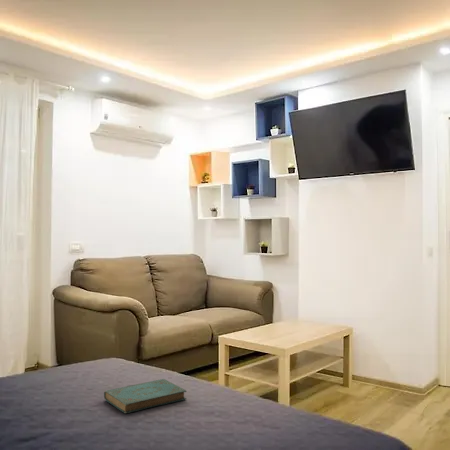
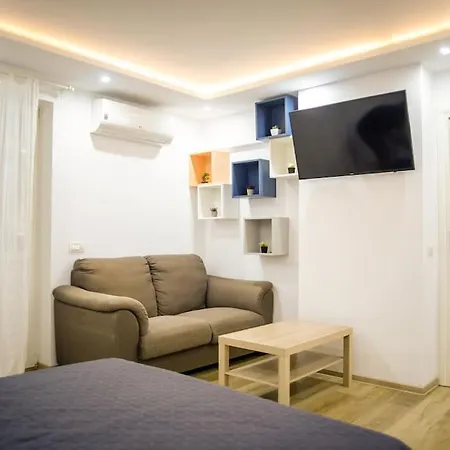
- book [103,378,188,414]
